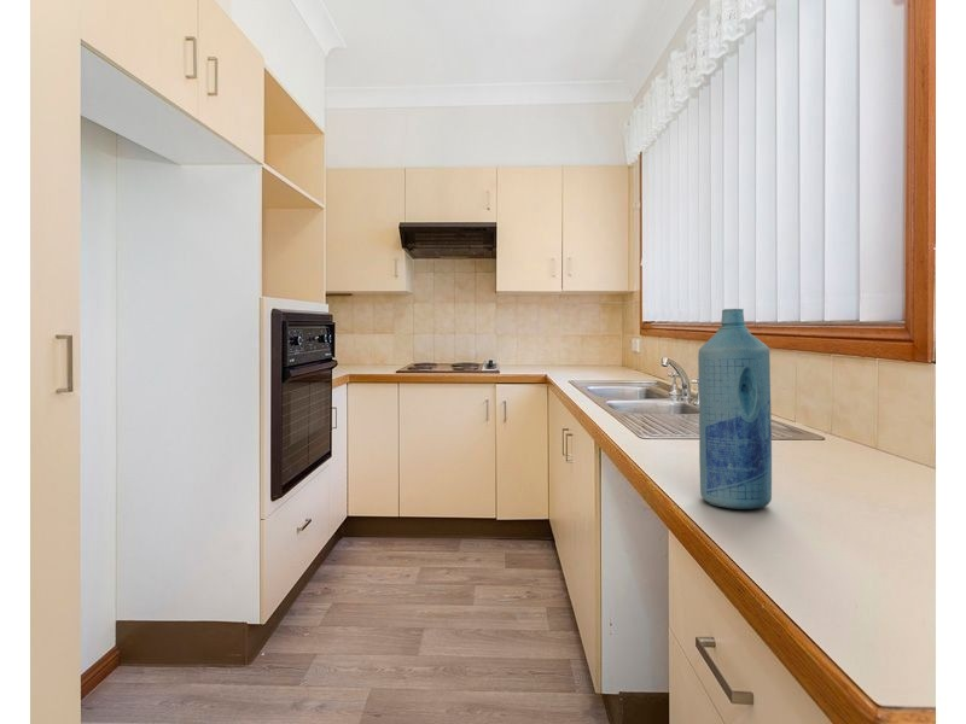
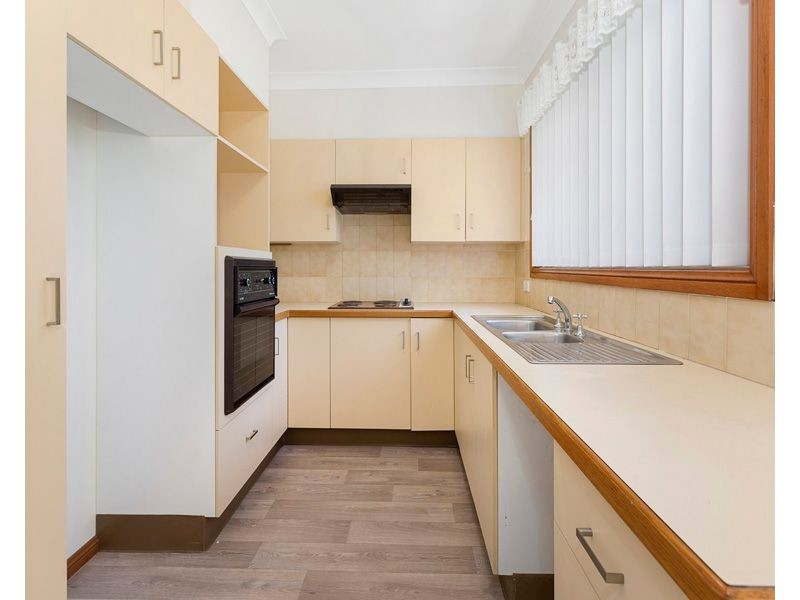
- bottle [697,308,773,510]
